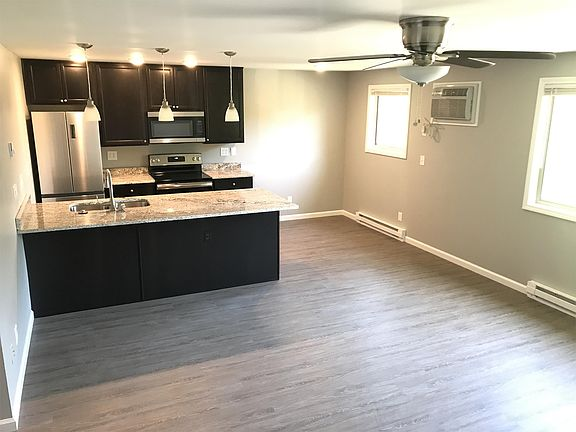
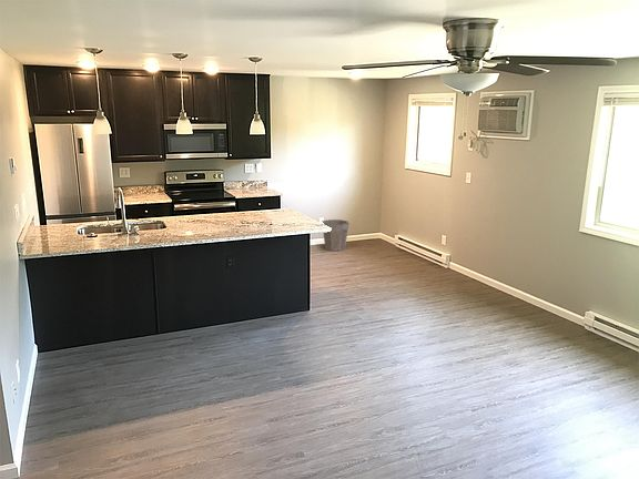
+ waste bin [321,218,351,252]
